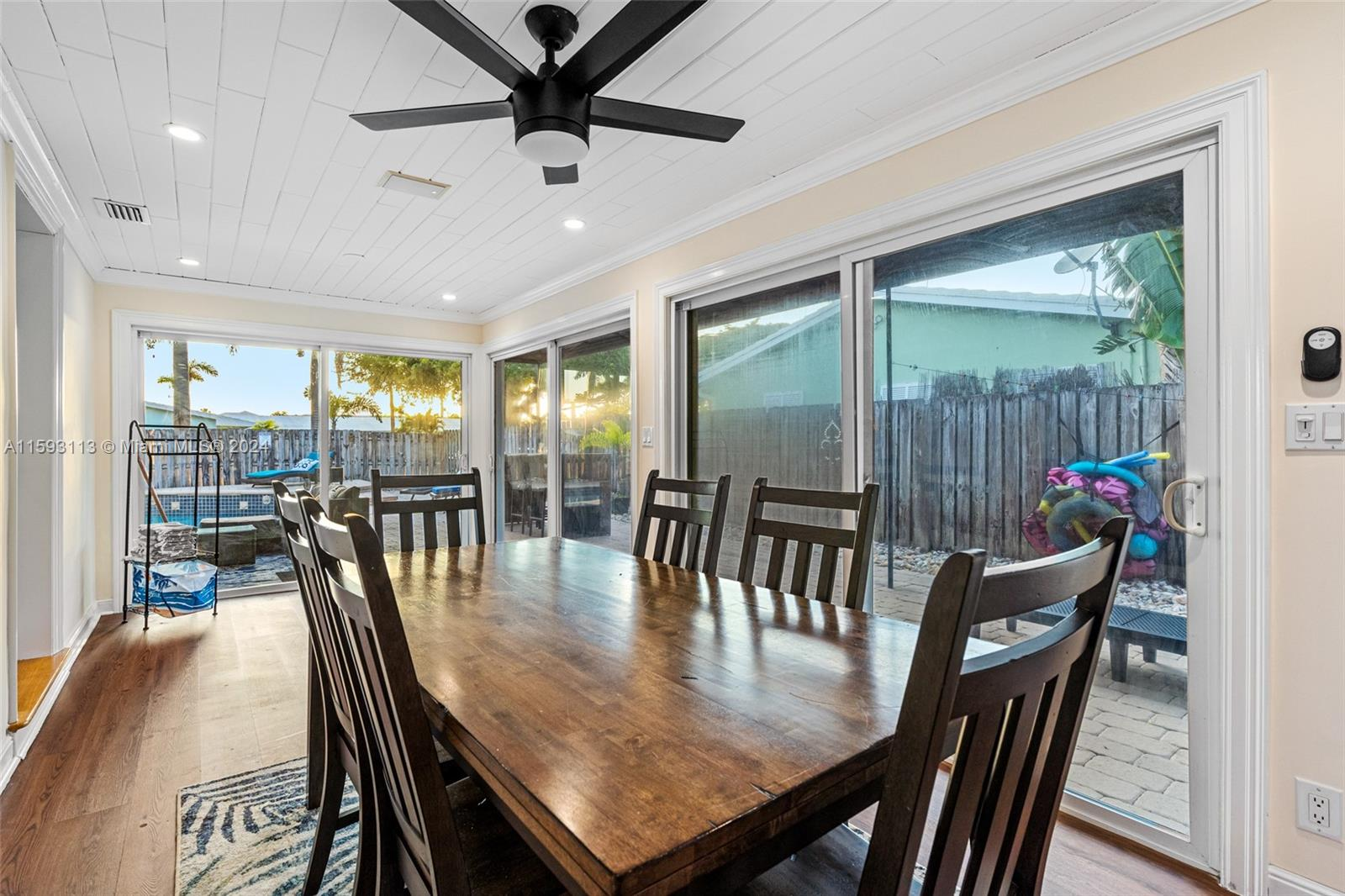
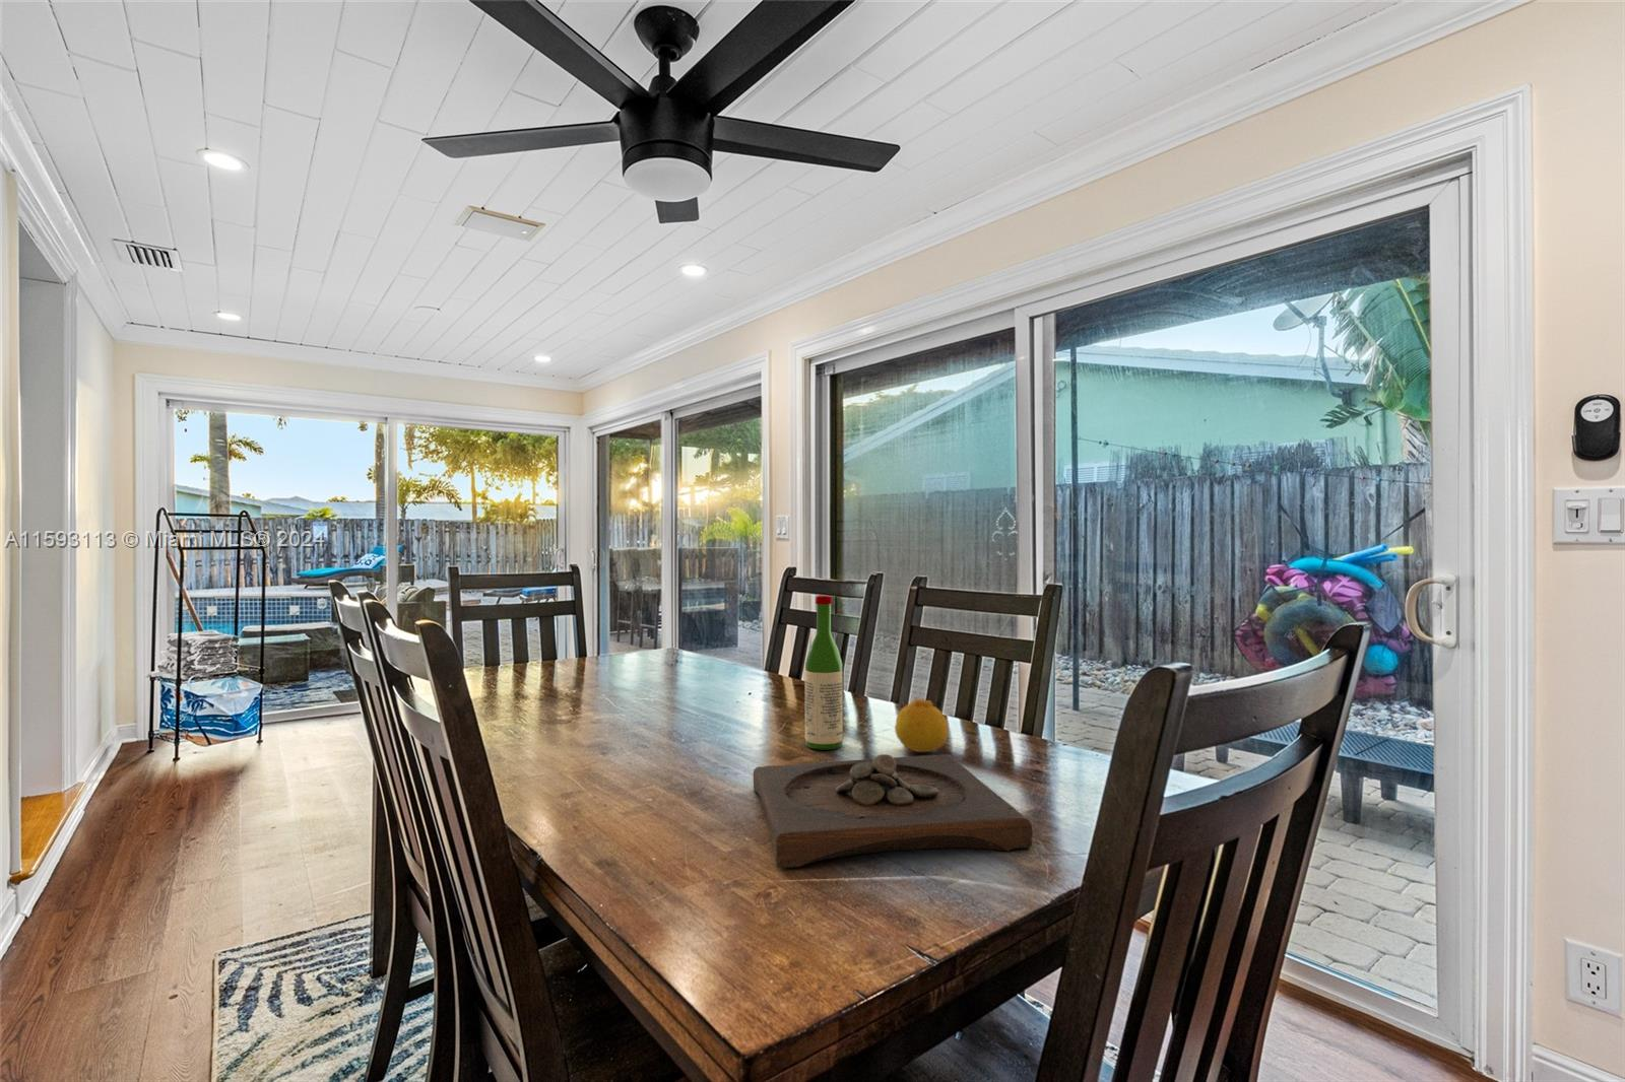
+ wooden tray [753,754,1034,868]
+ wine bottle [805,595,845,751]
+ fruit [894,697,950,754]
